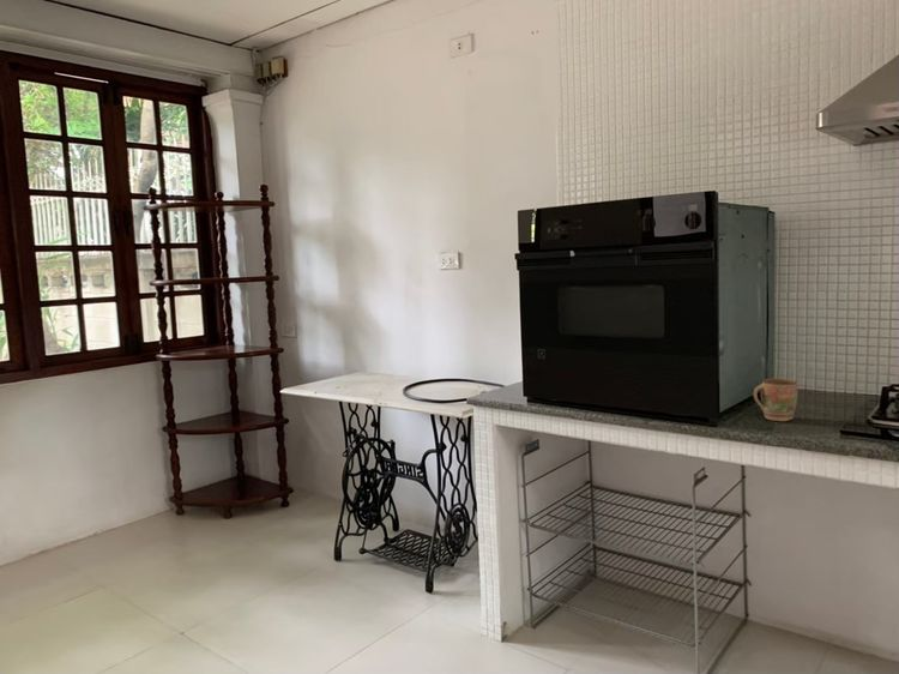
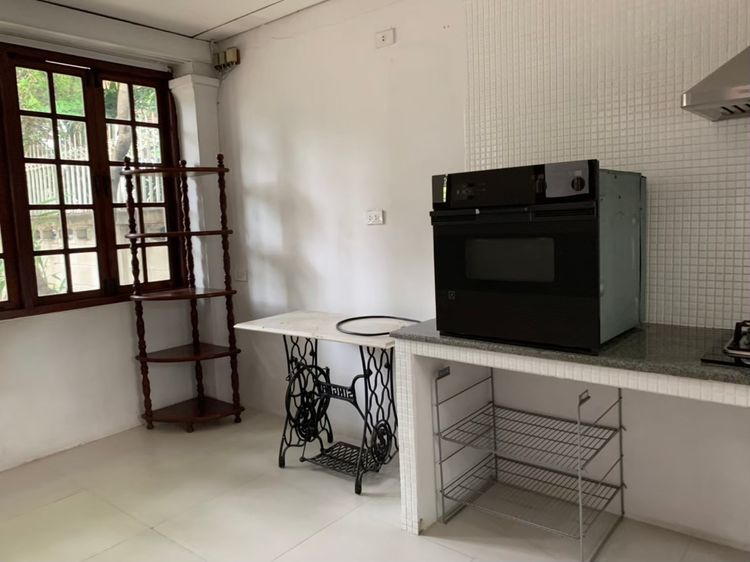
- mug [752,377,800,422]
